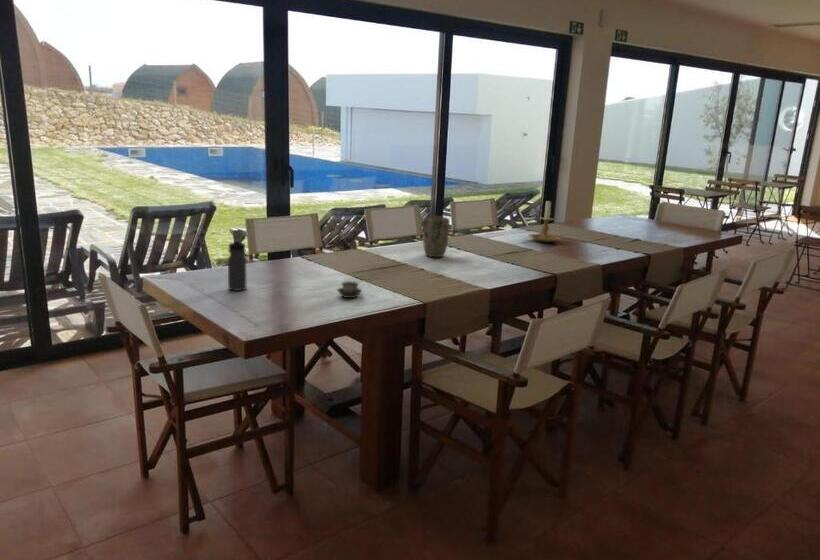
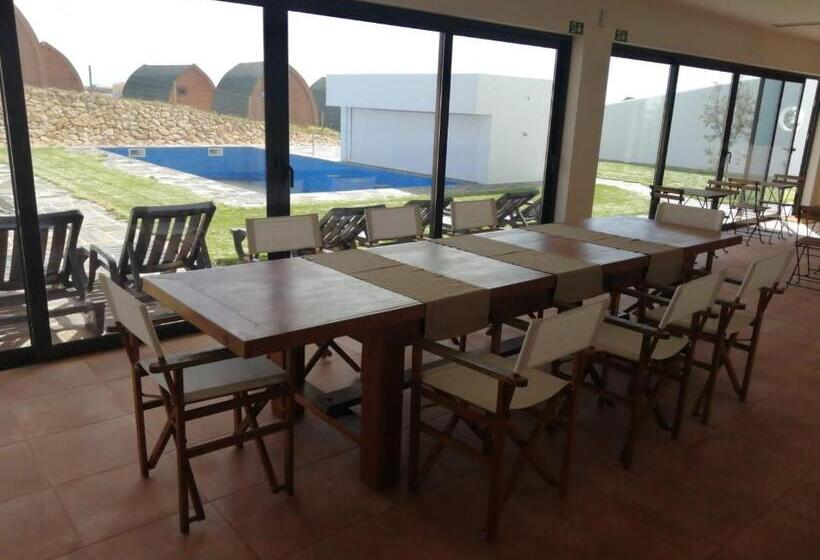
- candle holder [527,199,563,243]
- cup [336,280,363,299]
- water bottle [227,239,248,292]
- plant pot [422,215,451,258]
